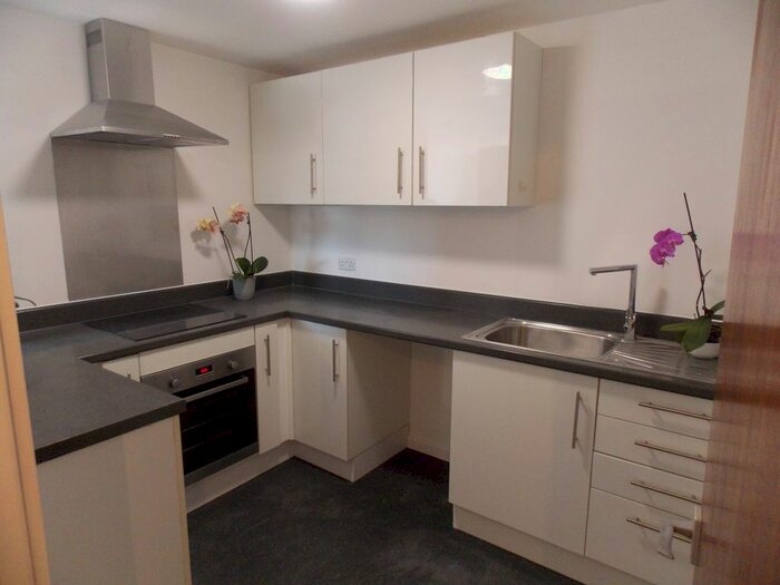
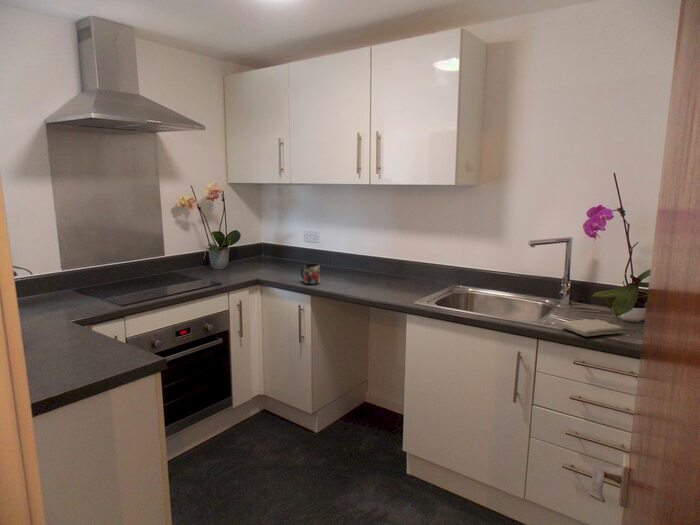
+ mug [300,263,321,285]
+ washcloth [560,318,623,337]
